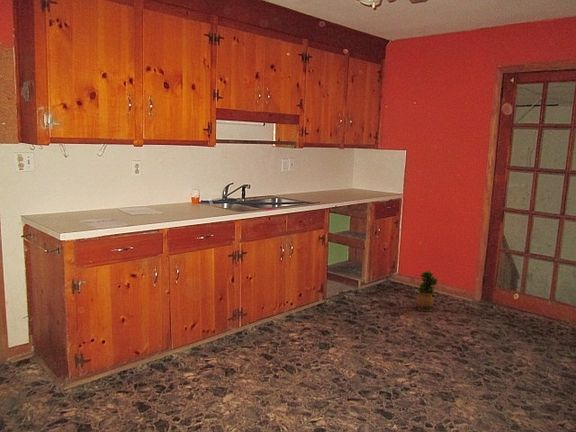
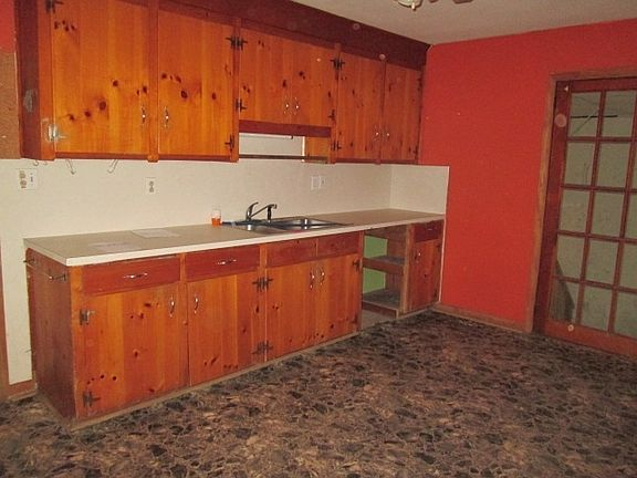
- potted plant [415,269,439,312]
